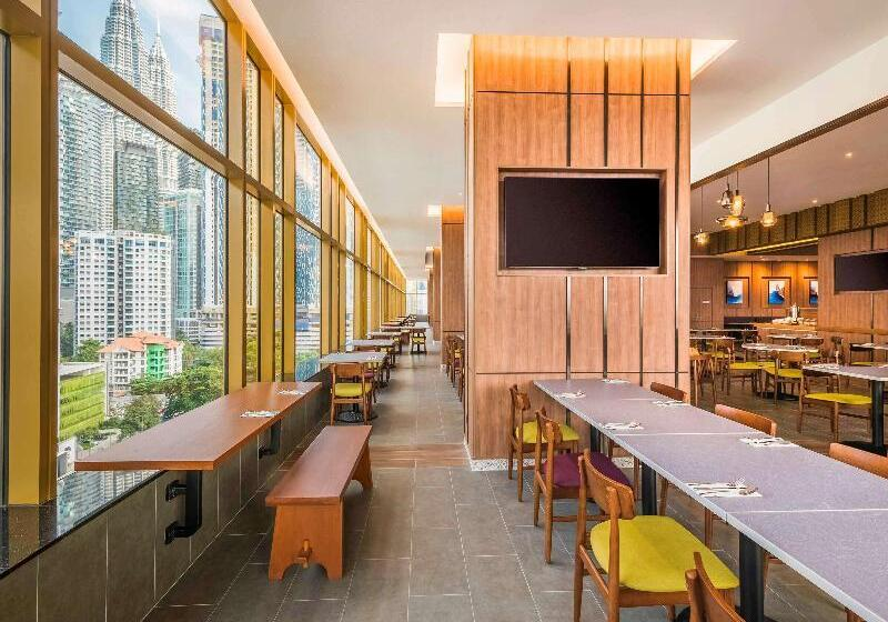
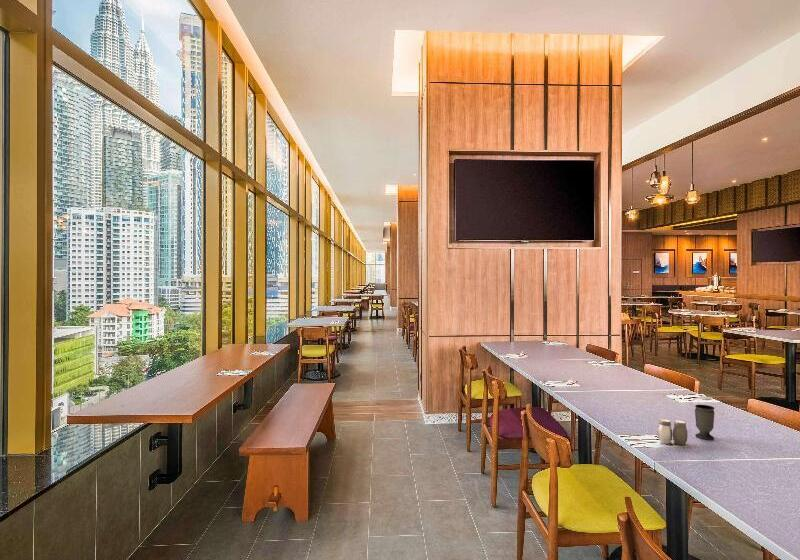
+ cup [694,404,716,440]
+ salt and pepper shaker [657,418,688,446]
